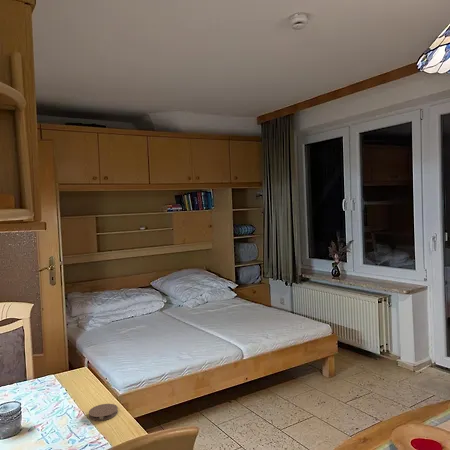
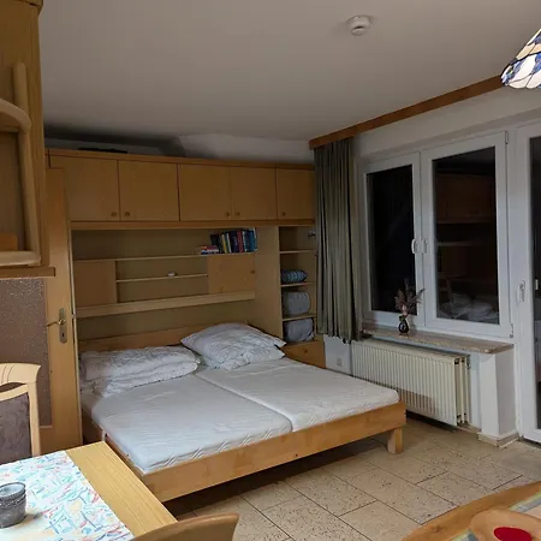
- coaster [88,403,119,422]
